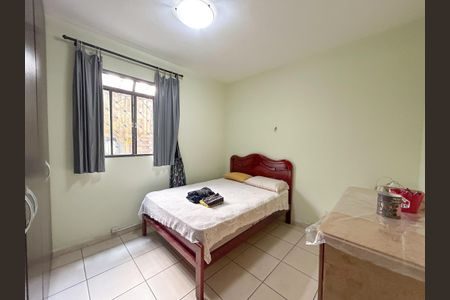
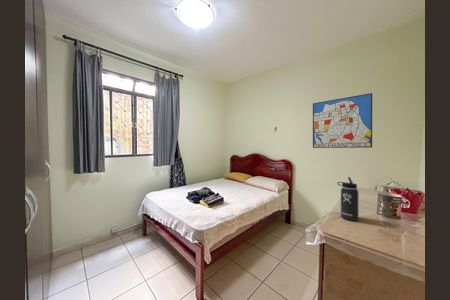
+ wall art [312,92,373,149]
+ thermos bottle [336,176,359,222]
